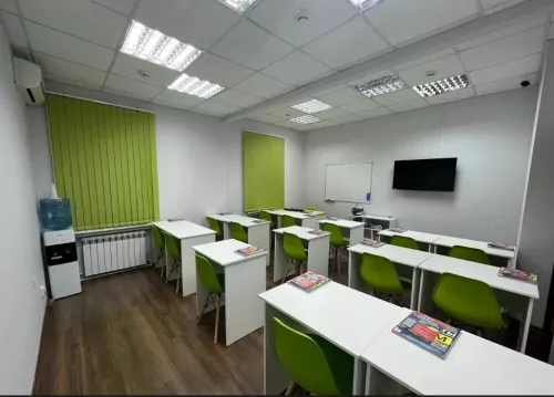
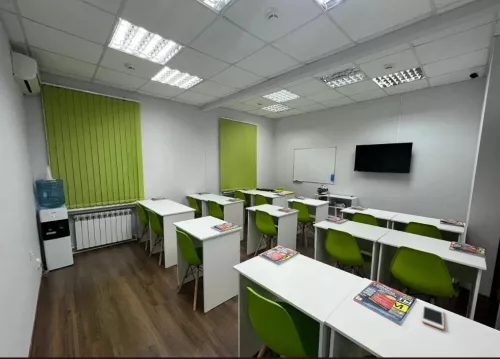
+ cell phone [421,303,445,331]
